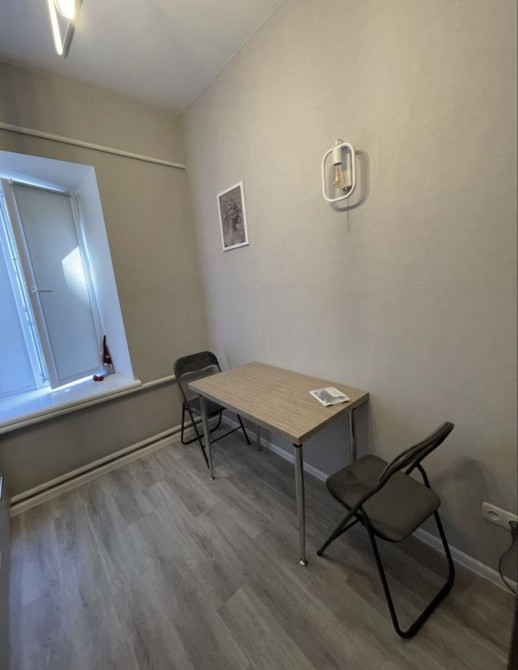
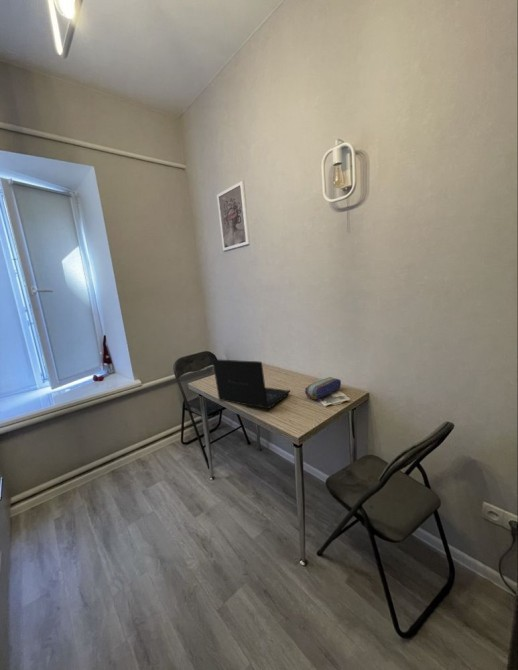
+ pencil case [304,376,342,401]
+ laptop [211,358,291,410]
